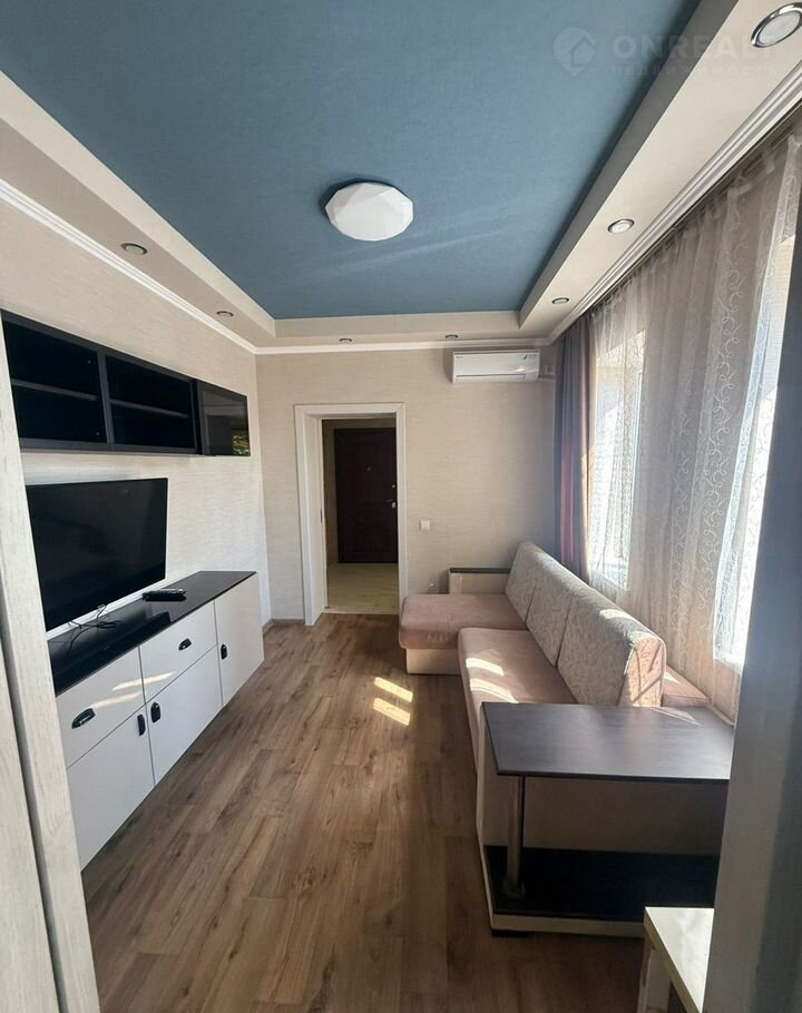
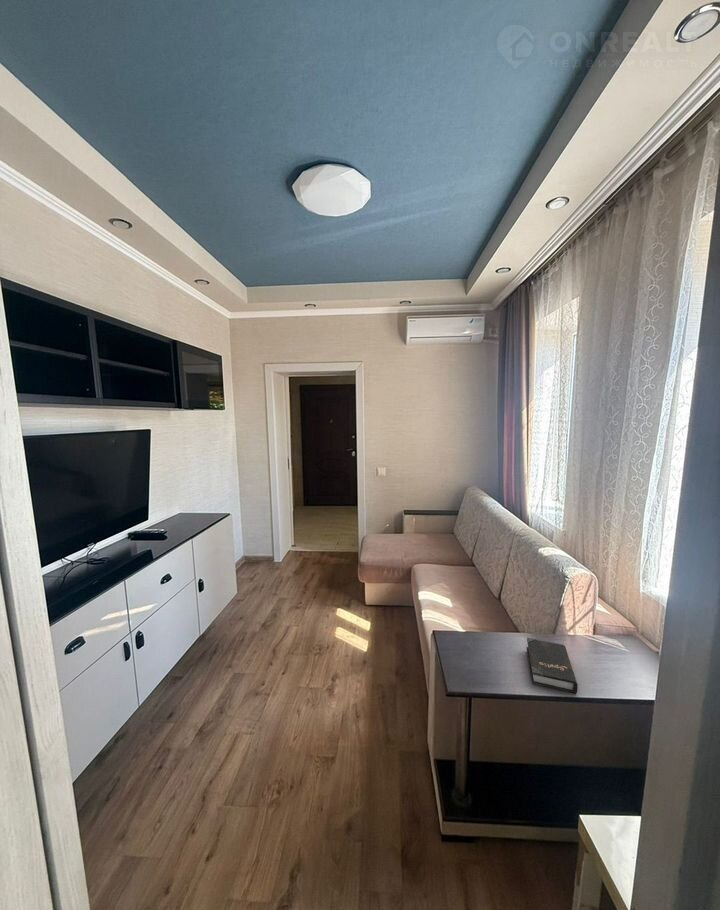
+ hardback book [525,637,579,695]
